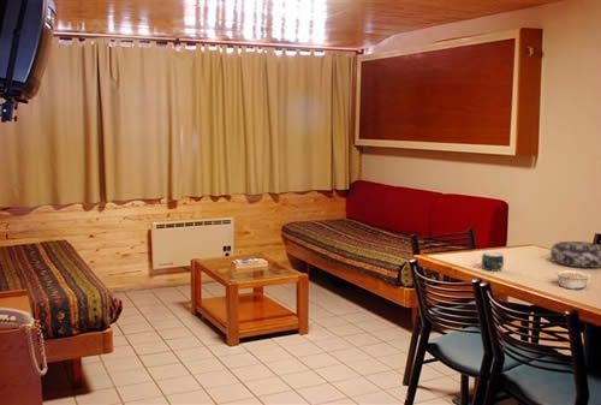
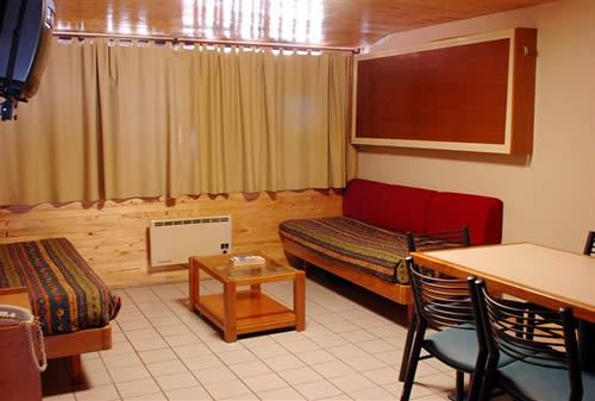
- mug [474,250,505,273]
- decorative bowl [549,240,601,269]
- legume [554,269,591,291]
